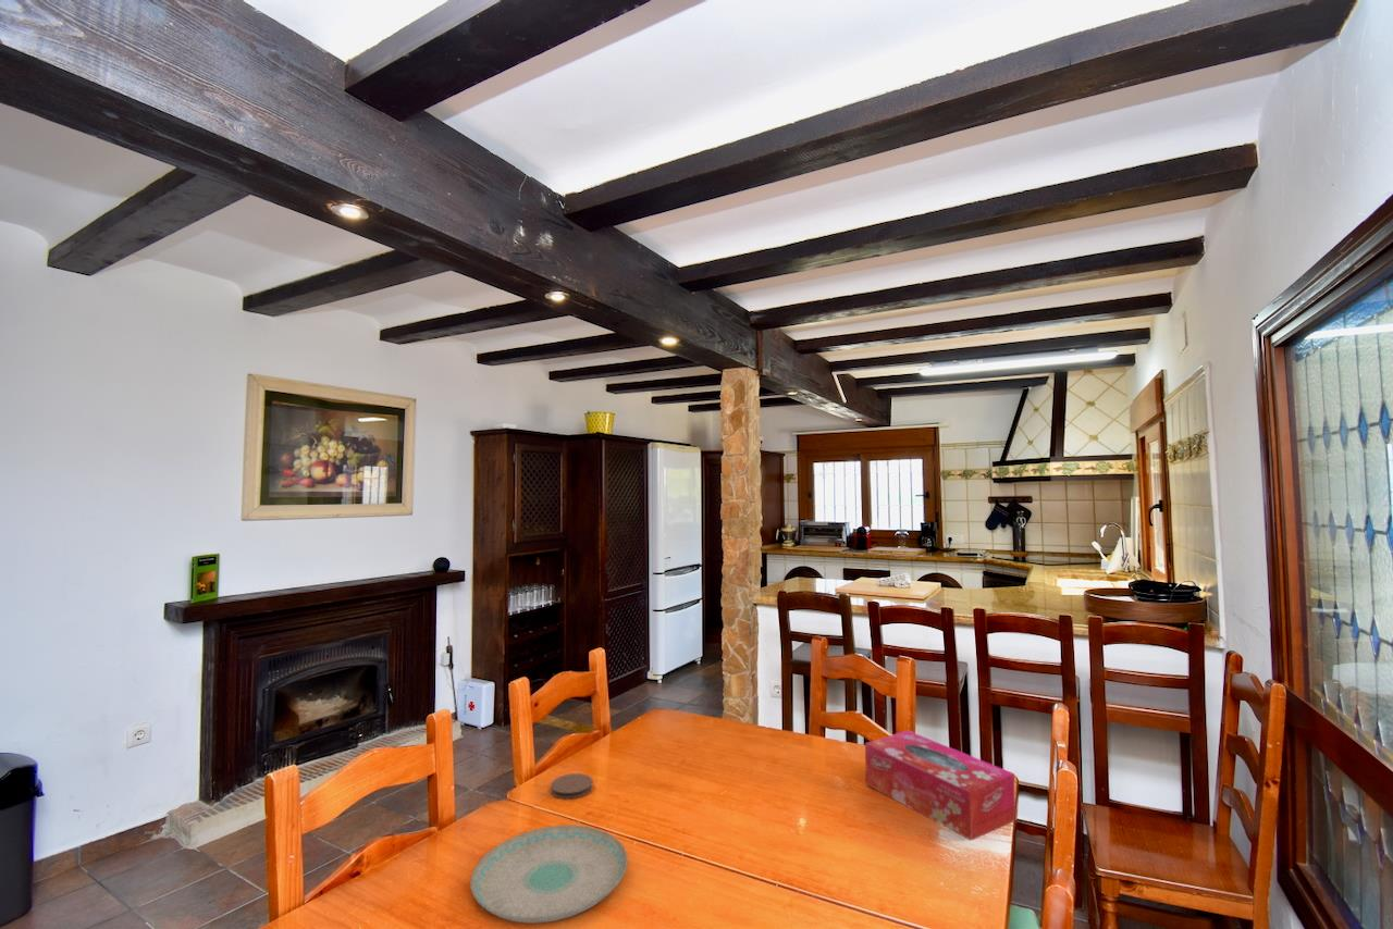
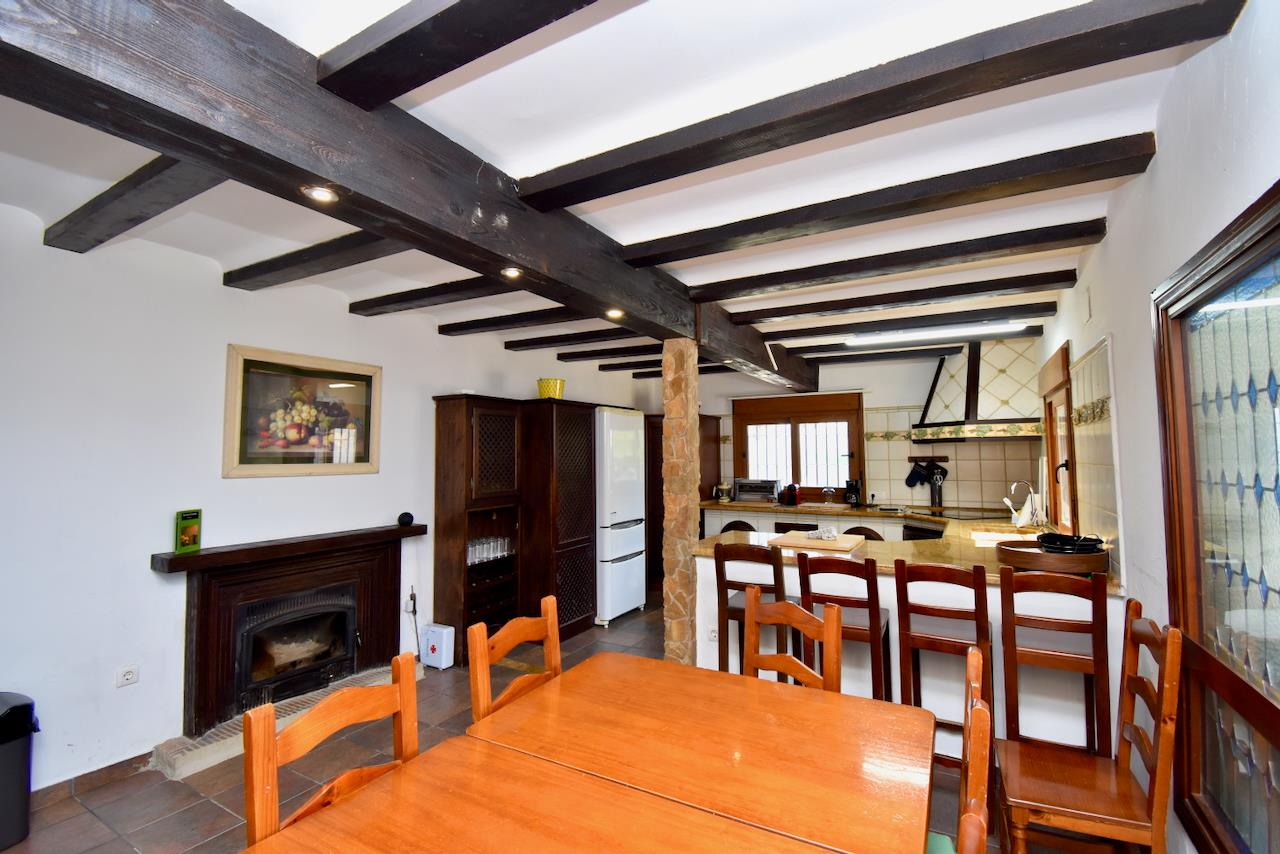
- tissue box [864,730,1016,842]
- plate [469,825,629,925]
- coaster [550,772,594,800]
